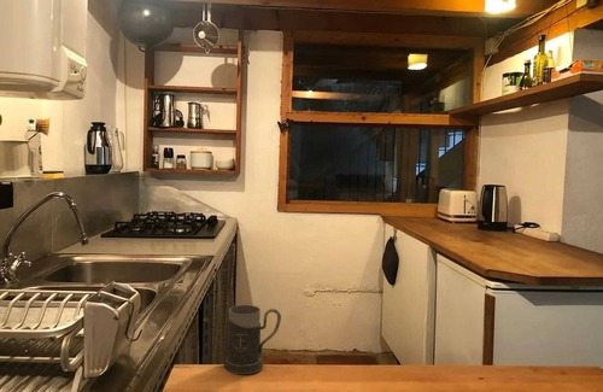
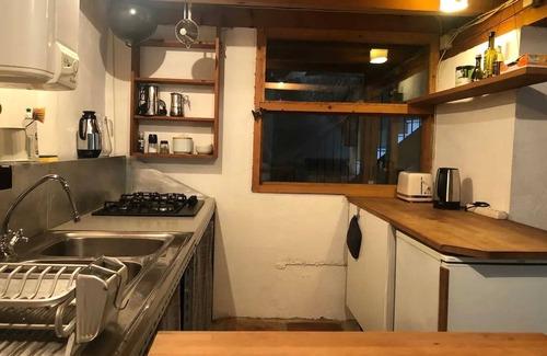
- mug [223,304,282,375]
